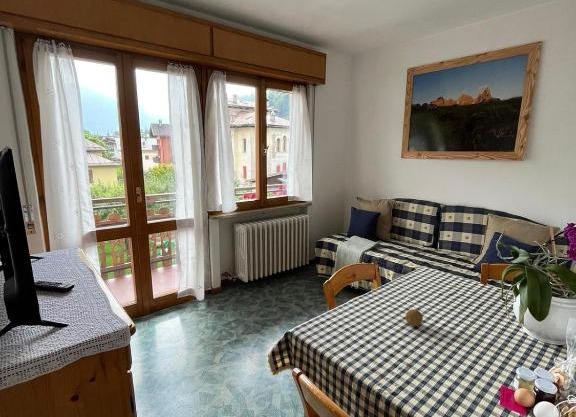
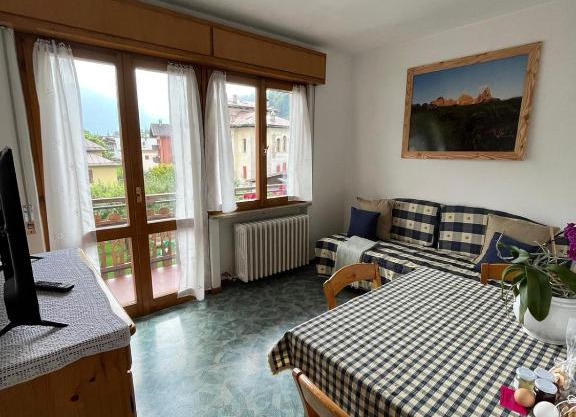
- fruit [404,308,424,327]
